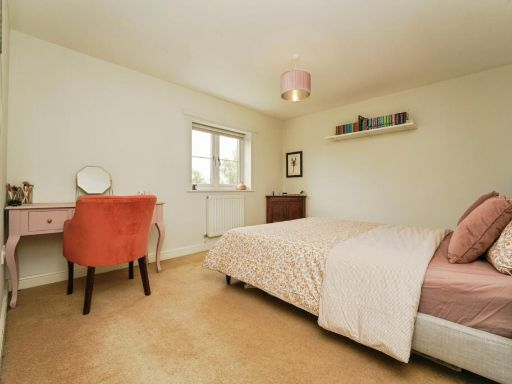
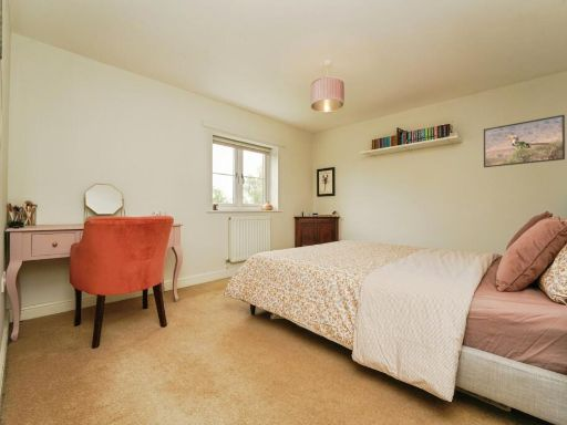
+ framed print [483,114,566,168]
